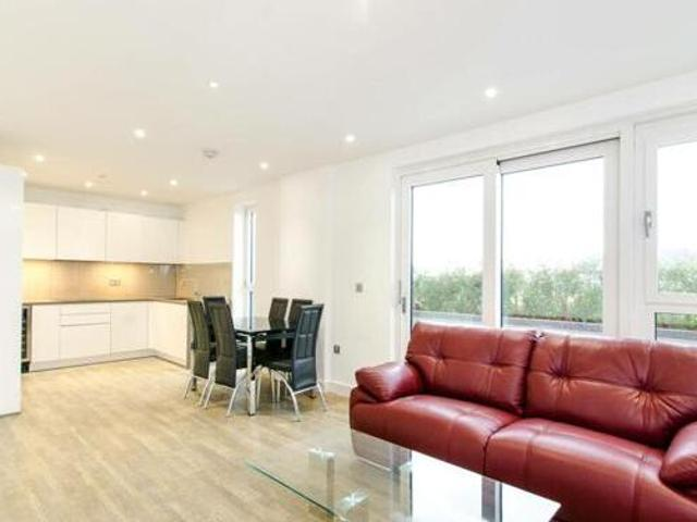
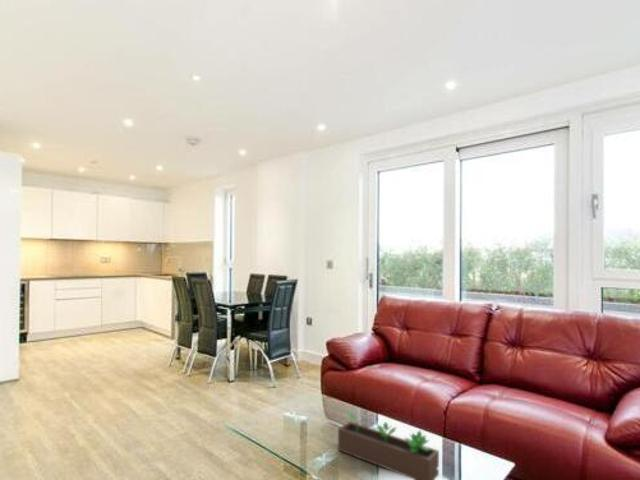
+ succulent planter [337,411,440,480]
